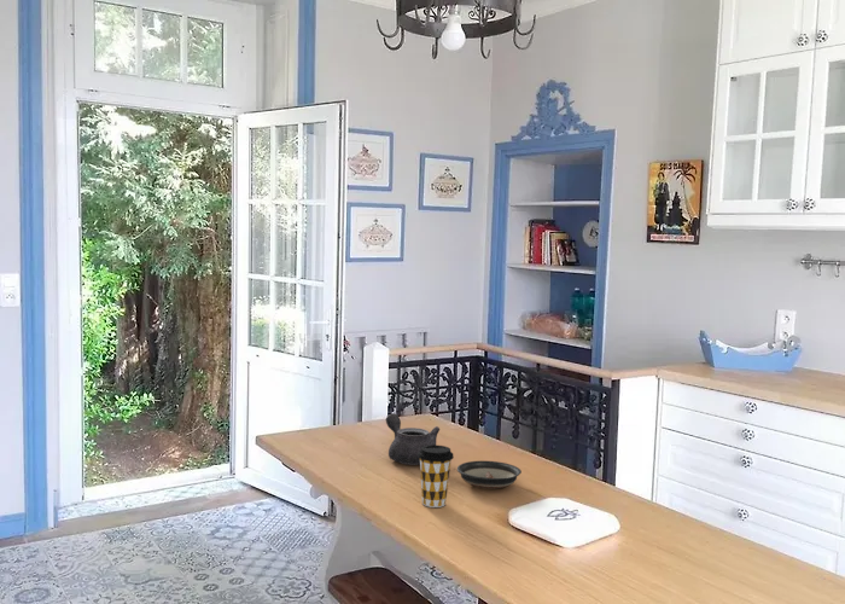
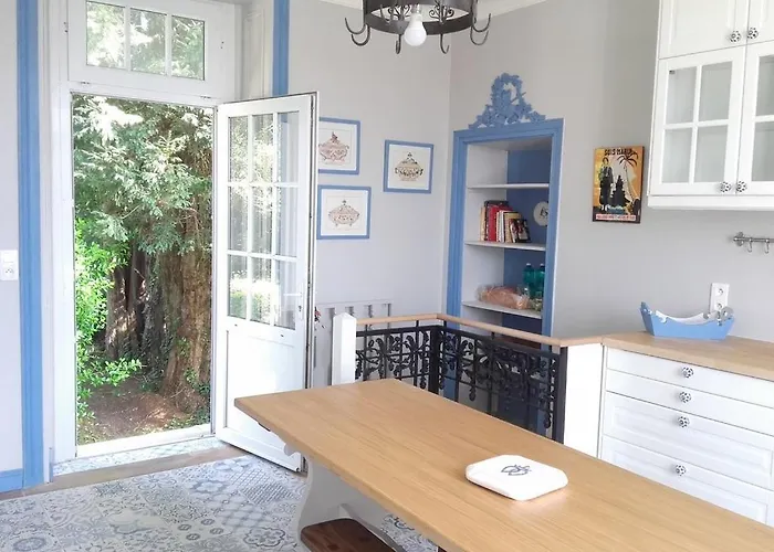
- coffee cup [418,443,455,509]
- teapot [385,412,441,466]
- saucer [456,459,523,490]
